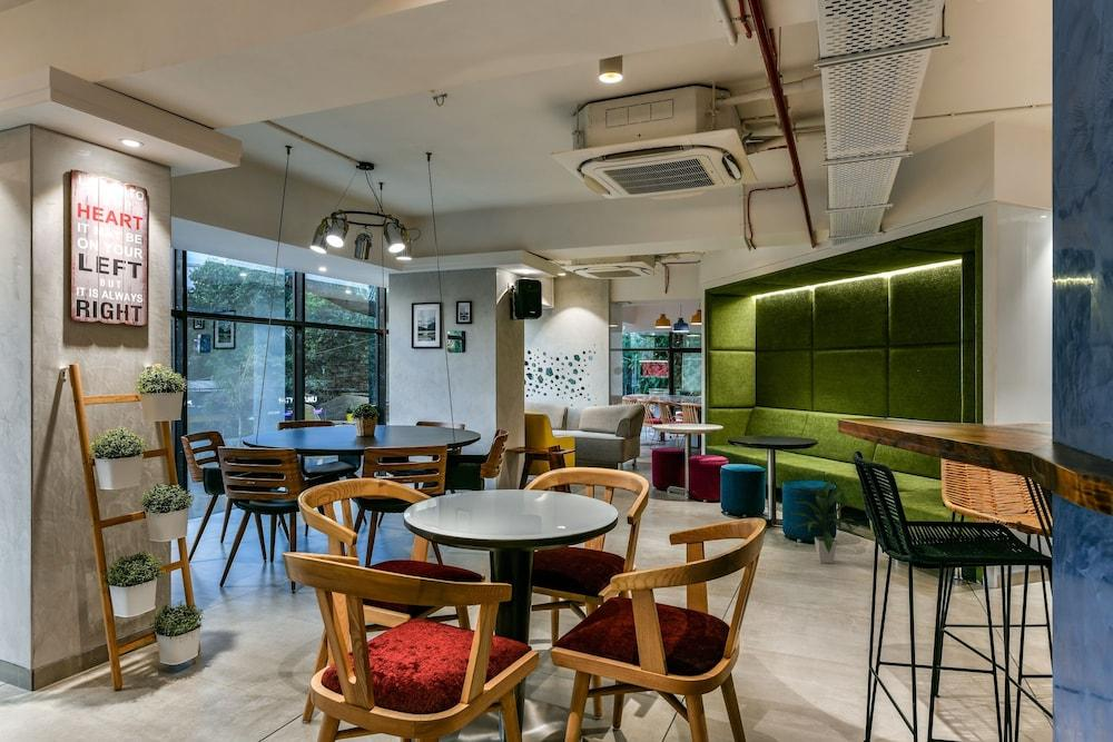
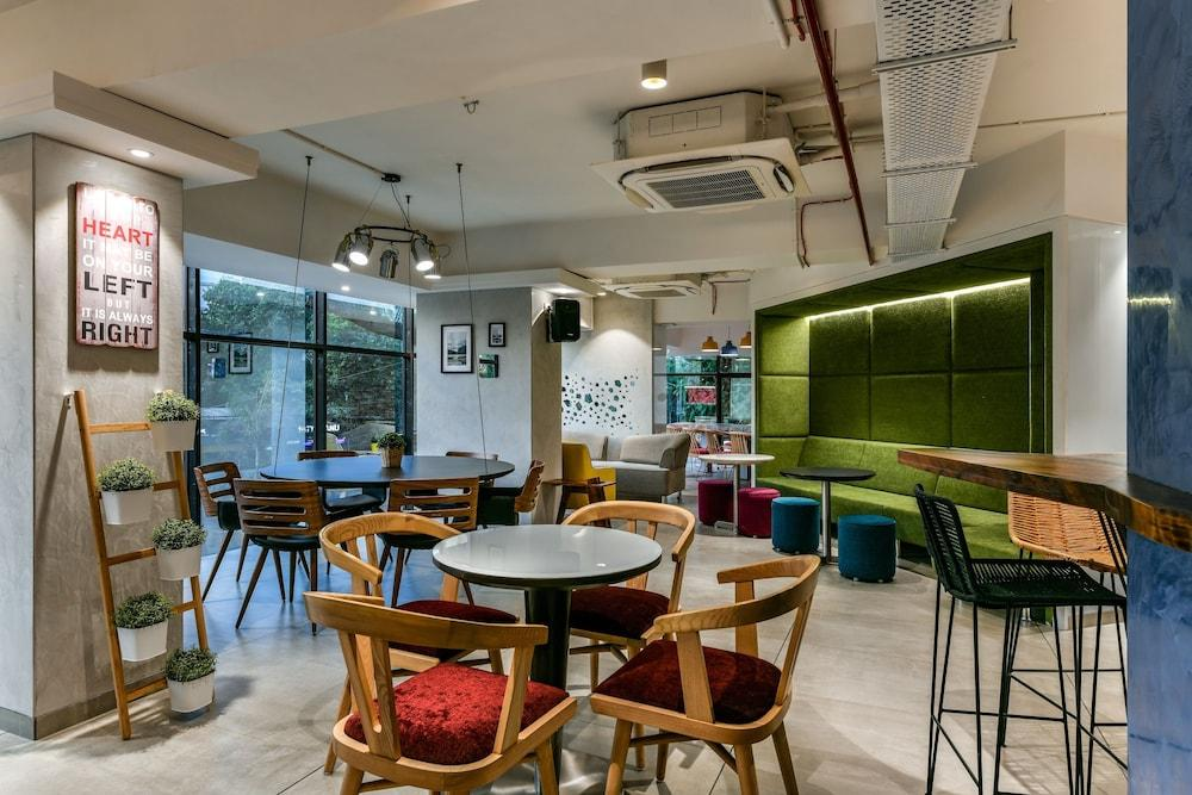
- indoor plant [788,478,856,564]
